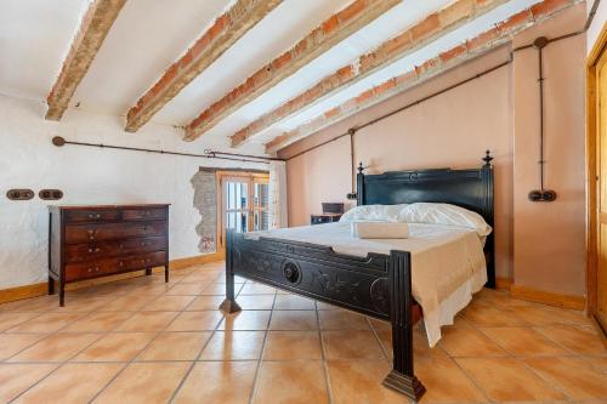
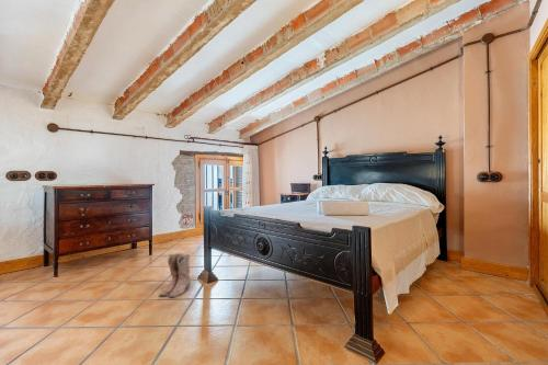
+ boots [158,252,192,298]
